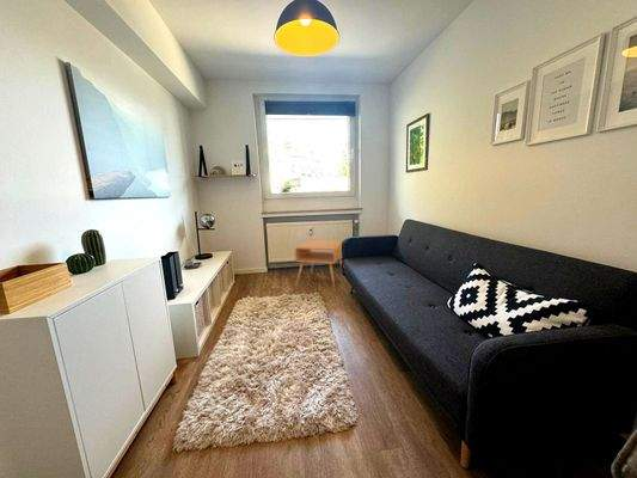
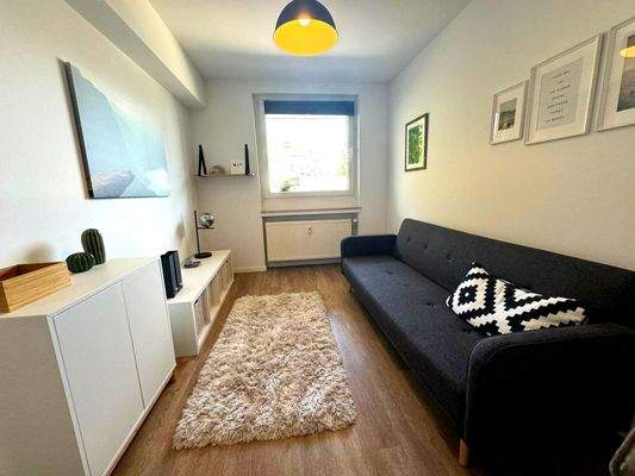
- side table [294,238,344,294]
